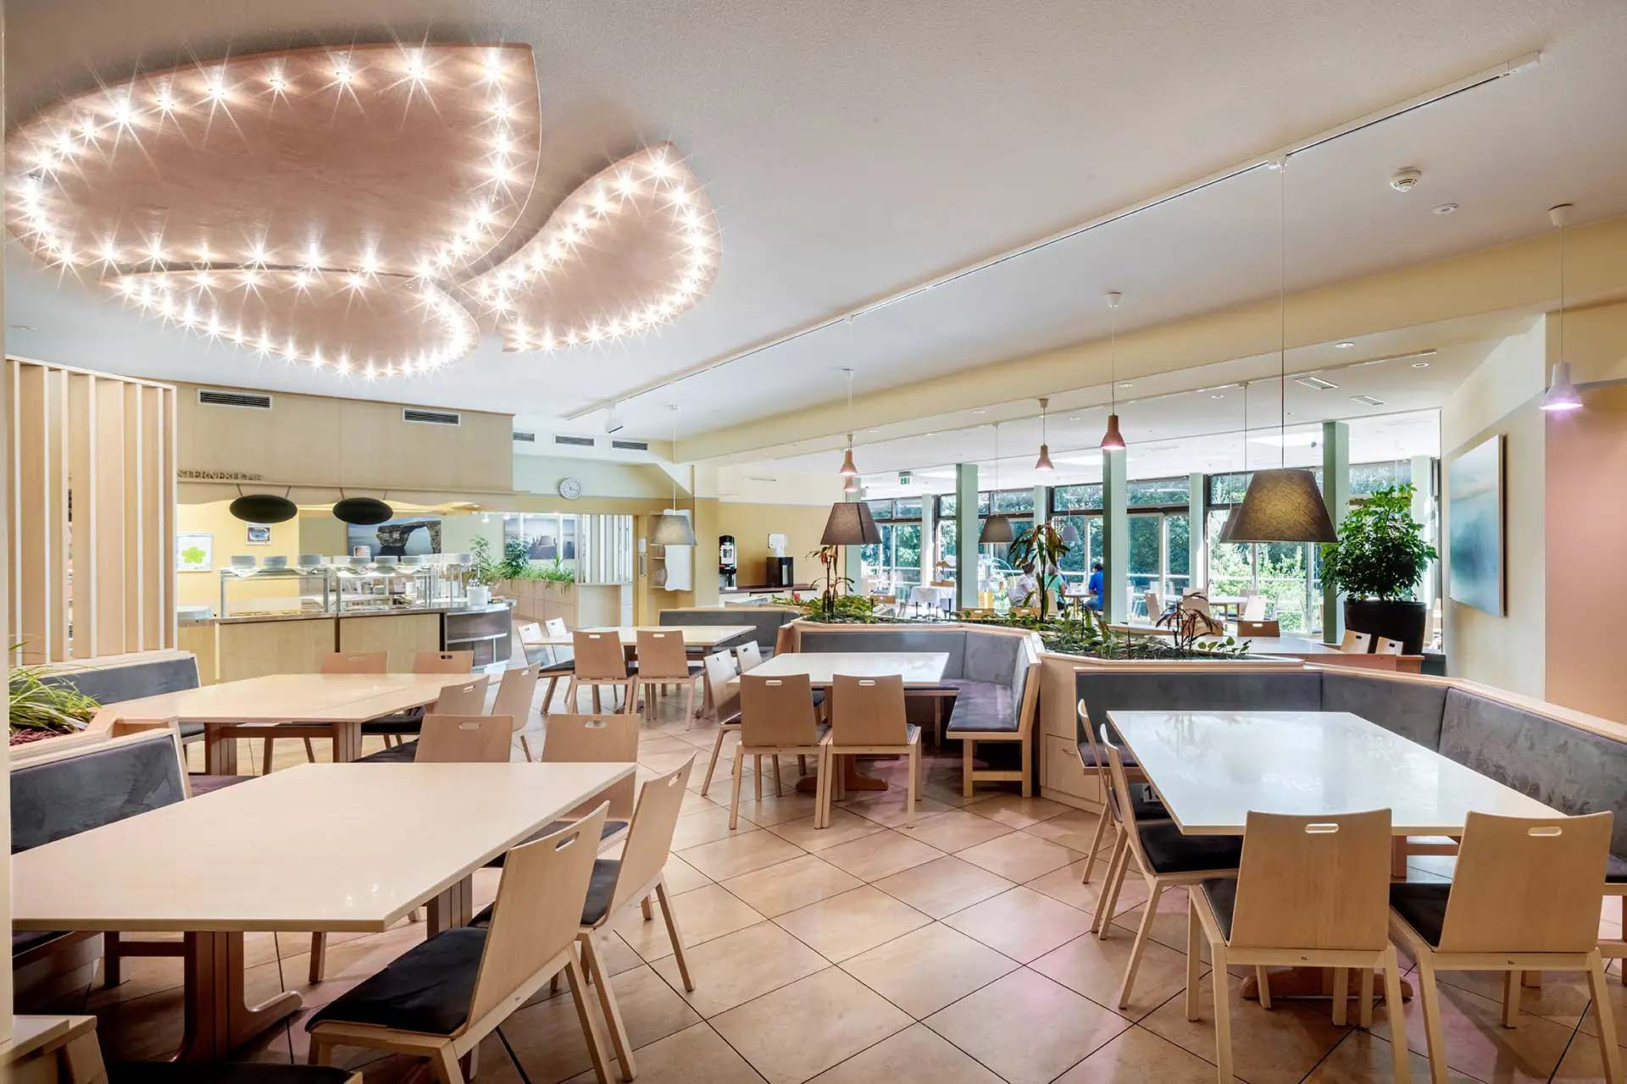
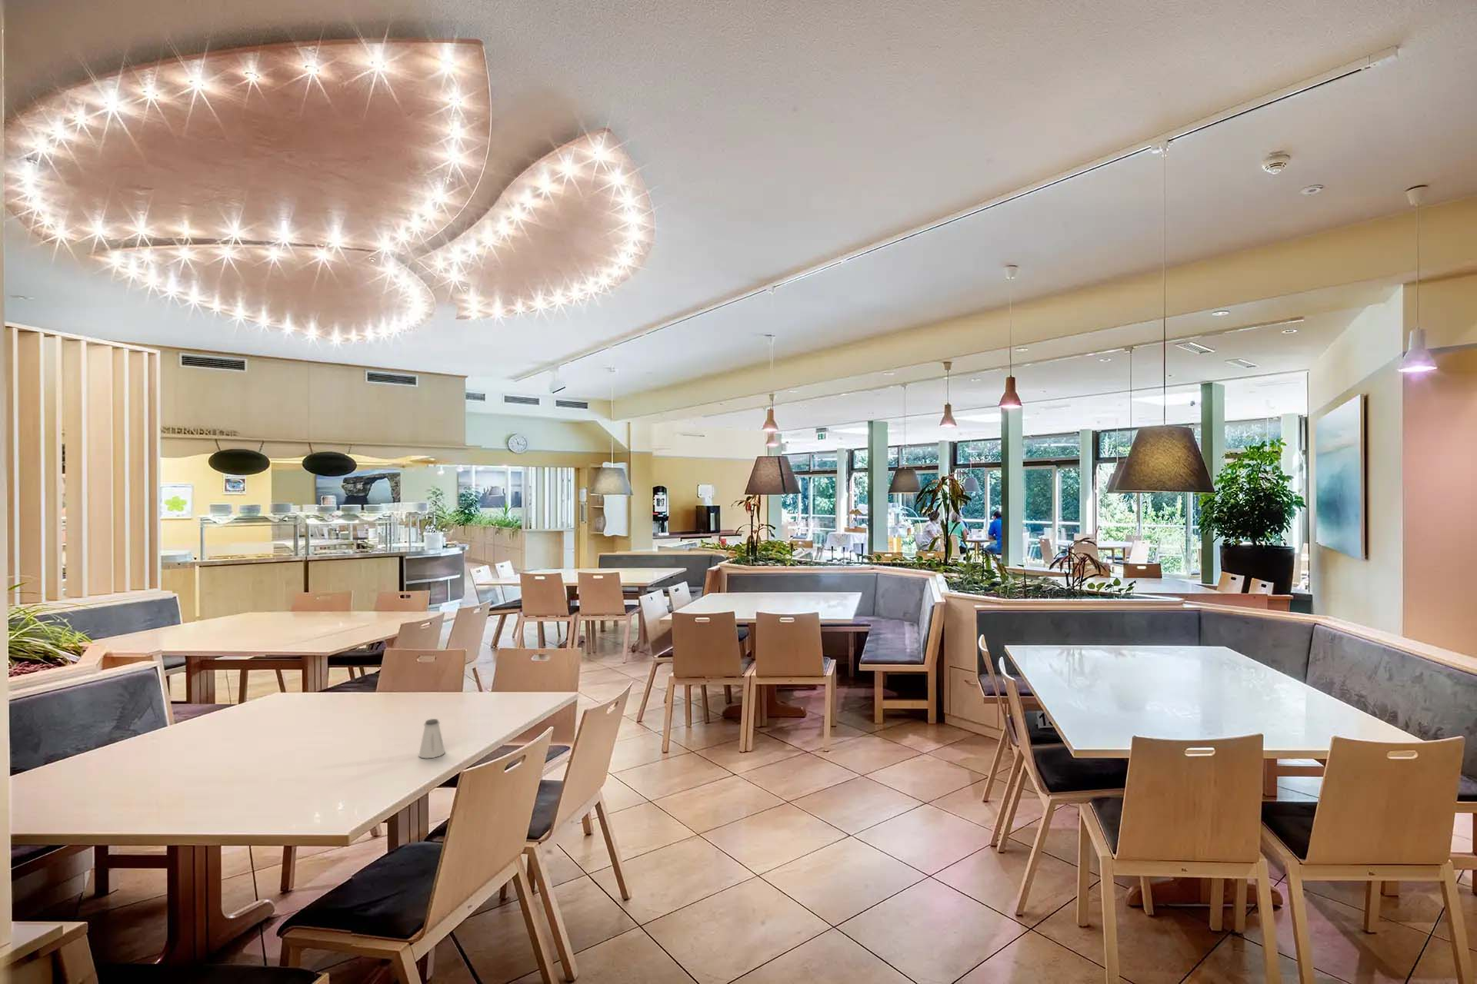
+ saltshaker [418,718,445,760]
